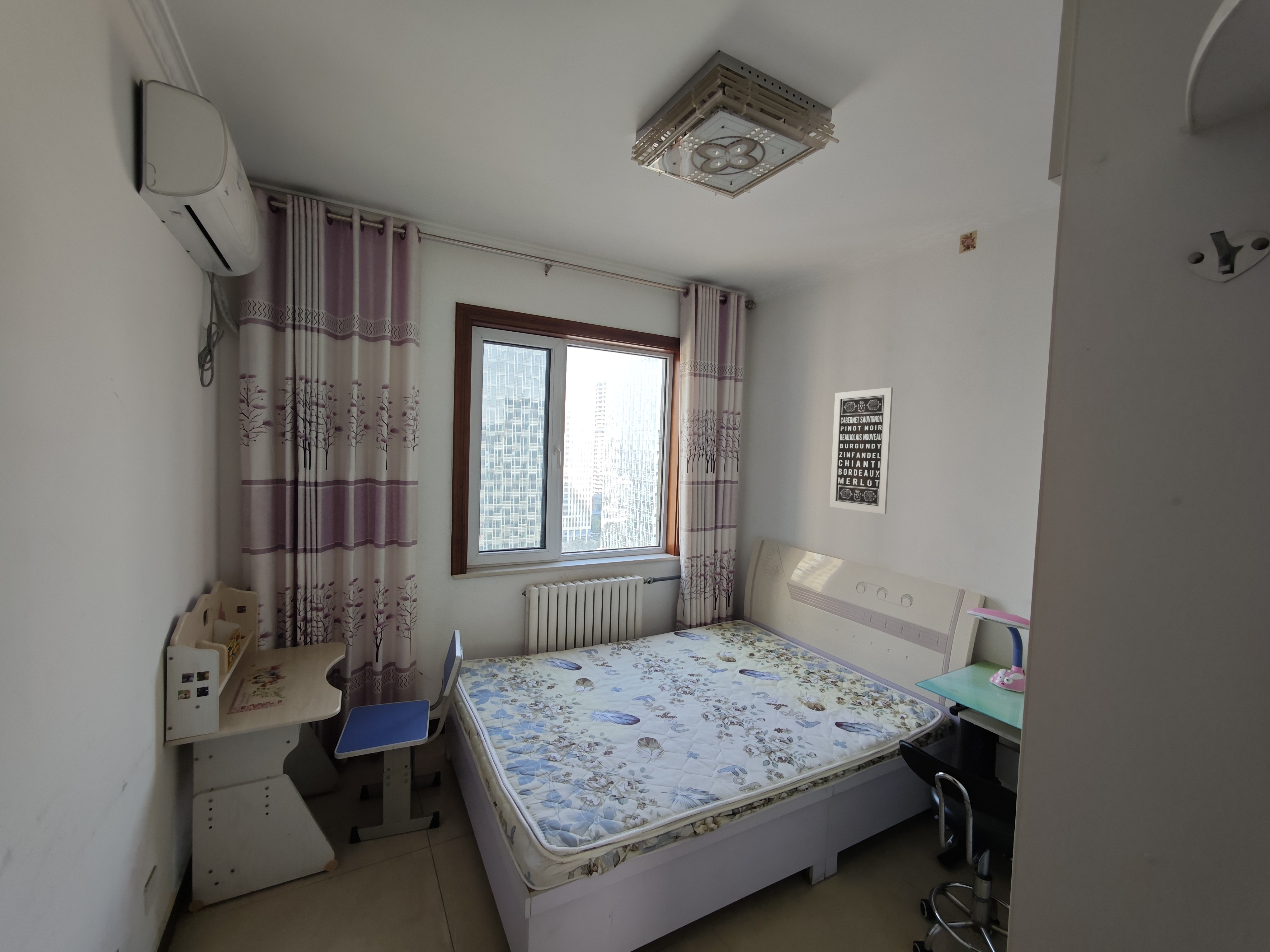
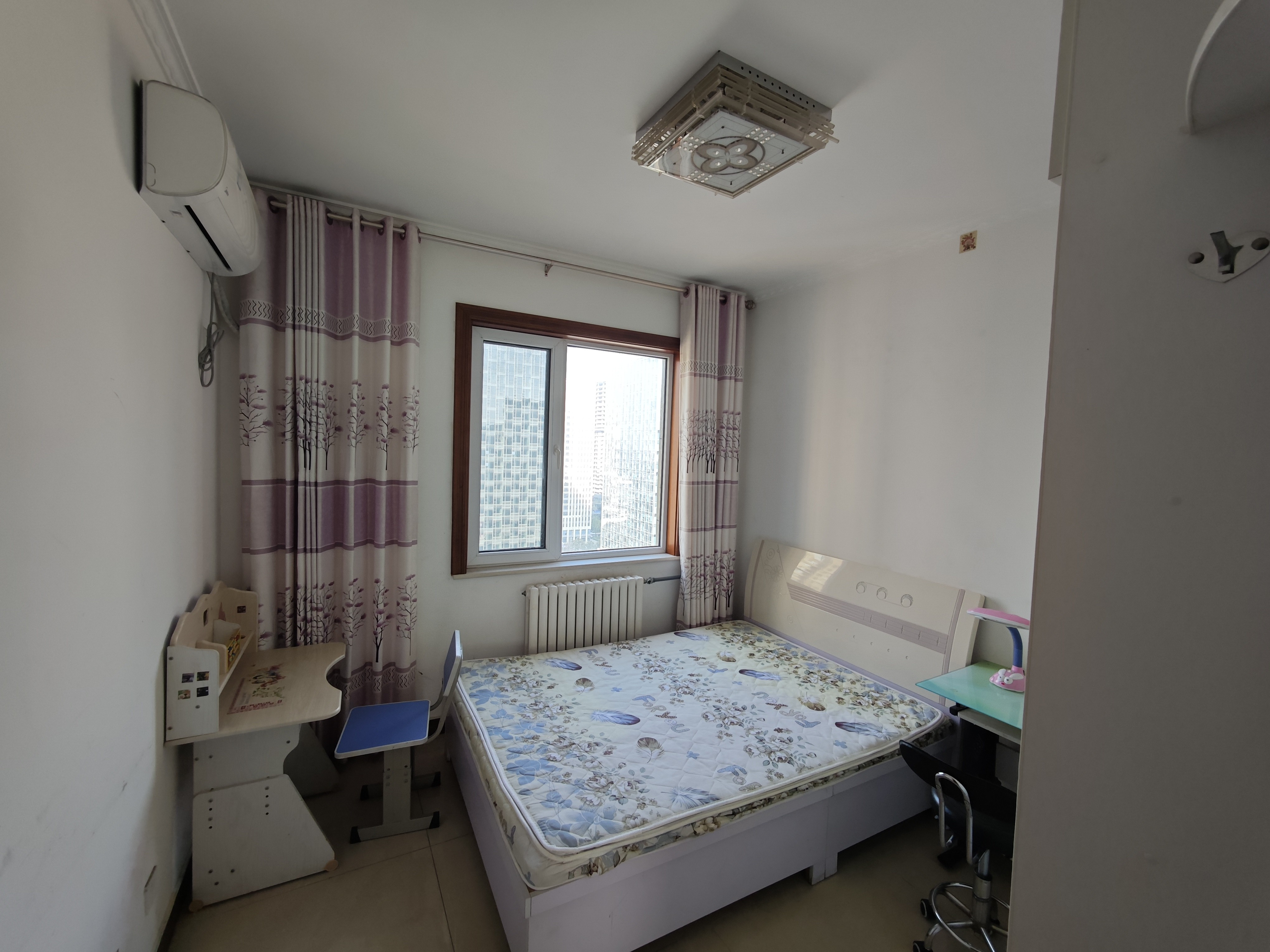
- wall art [829,387,893,514]
